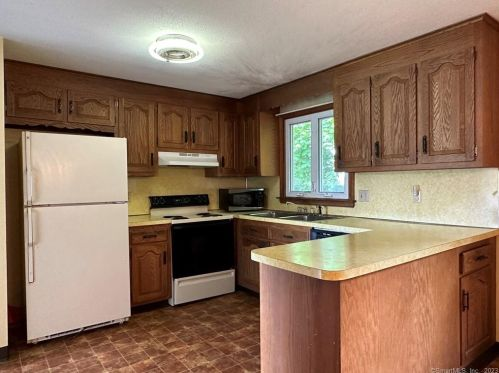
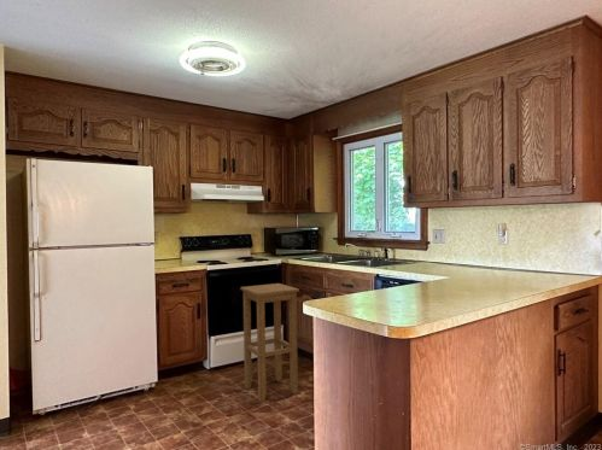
+ stool [239,282,300,404]
